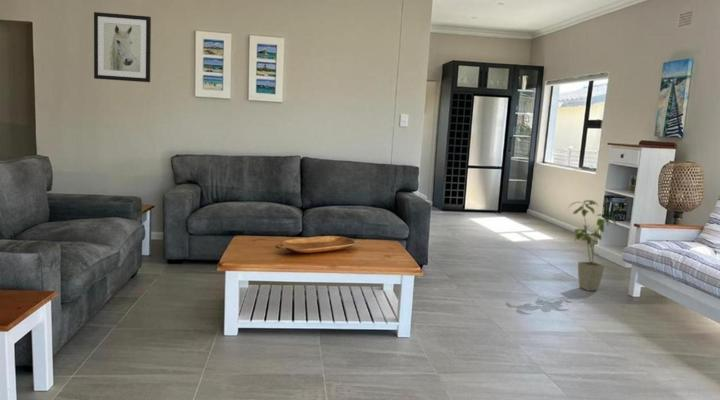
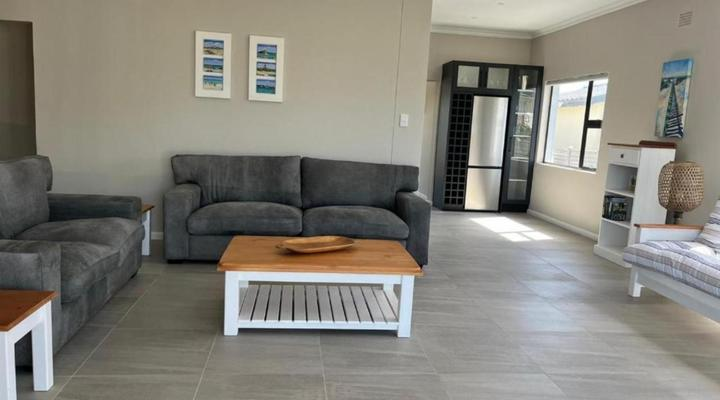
- house plant [566,199,617,292]
- wall art [93,11,152,83]
